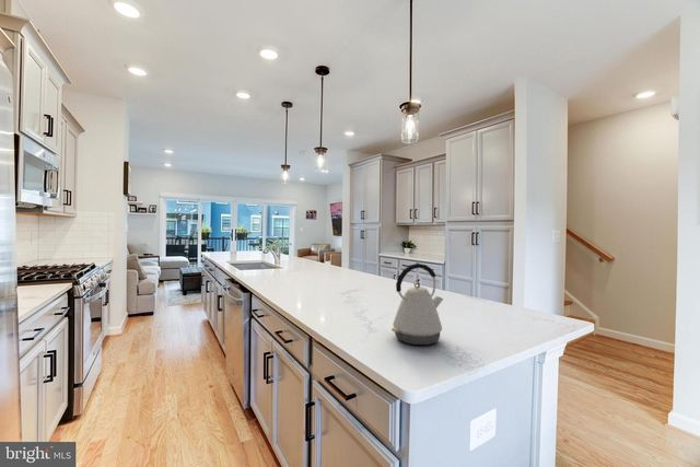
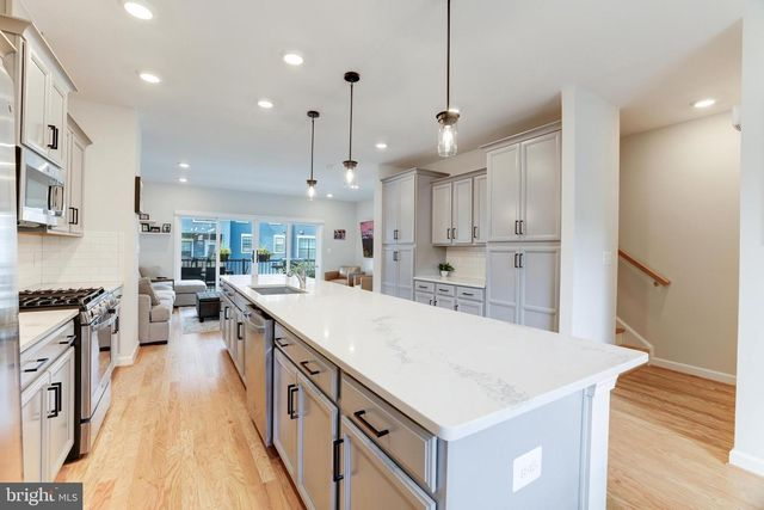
- kettle [390,262,444,346]
